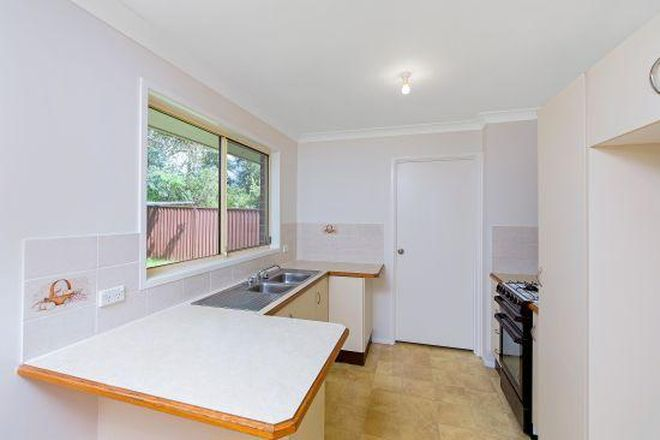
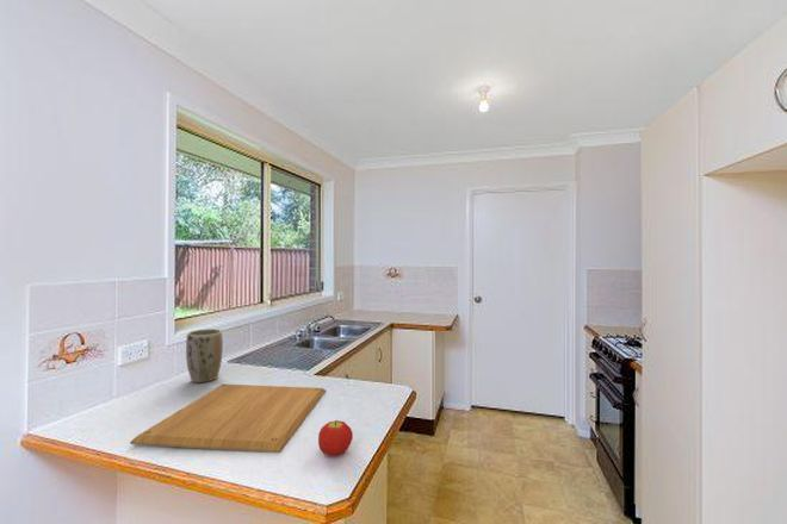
+ chopping board [129,383,327,454]
+ plant pot [185,328,224,383]
+ fruit [317,419,354,457]
